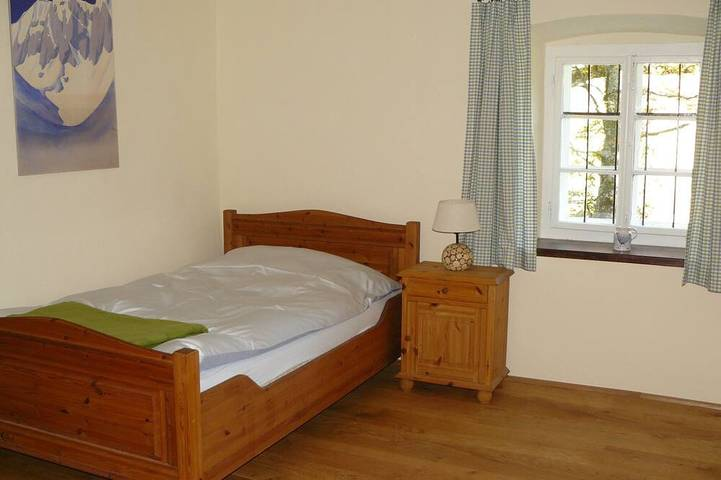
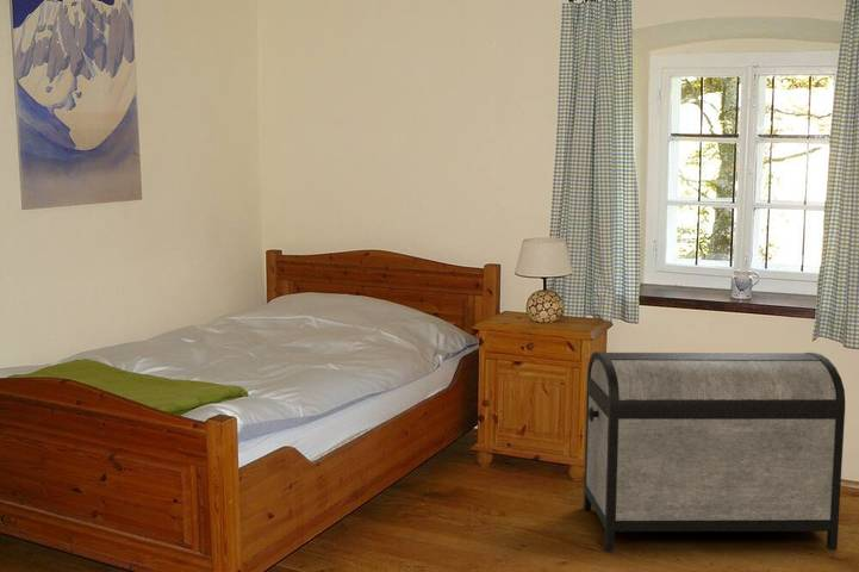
+ storage chest [583,350,846,552]
